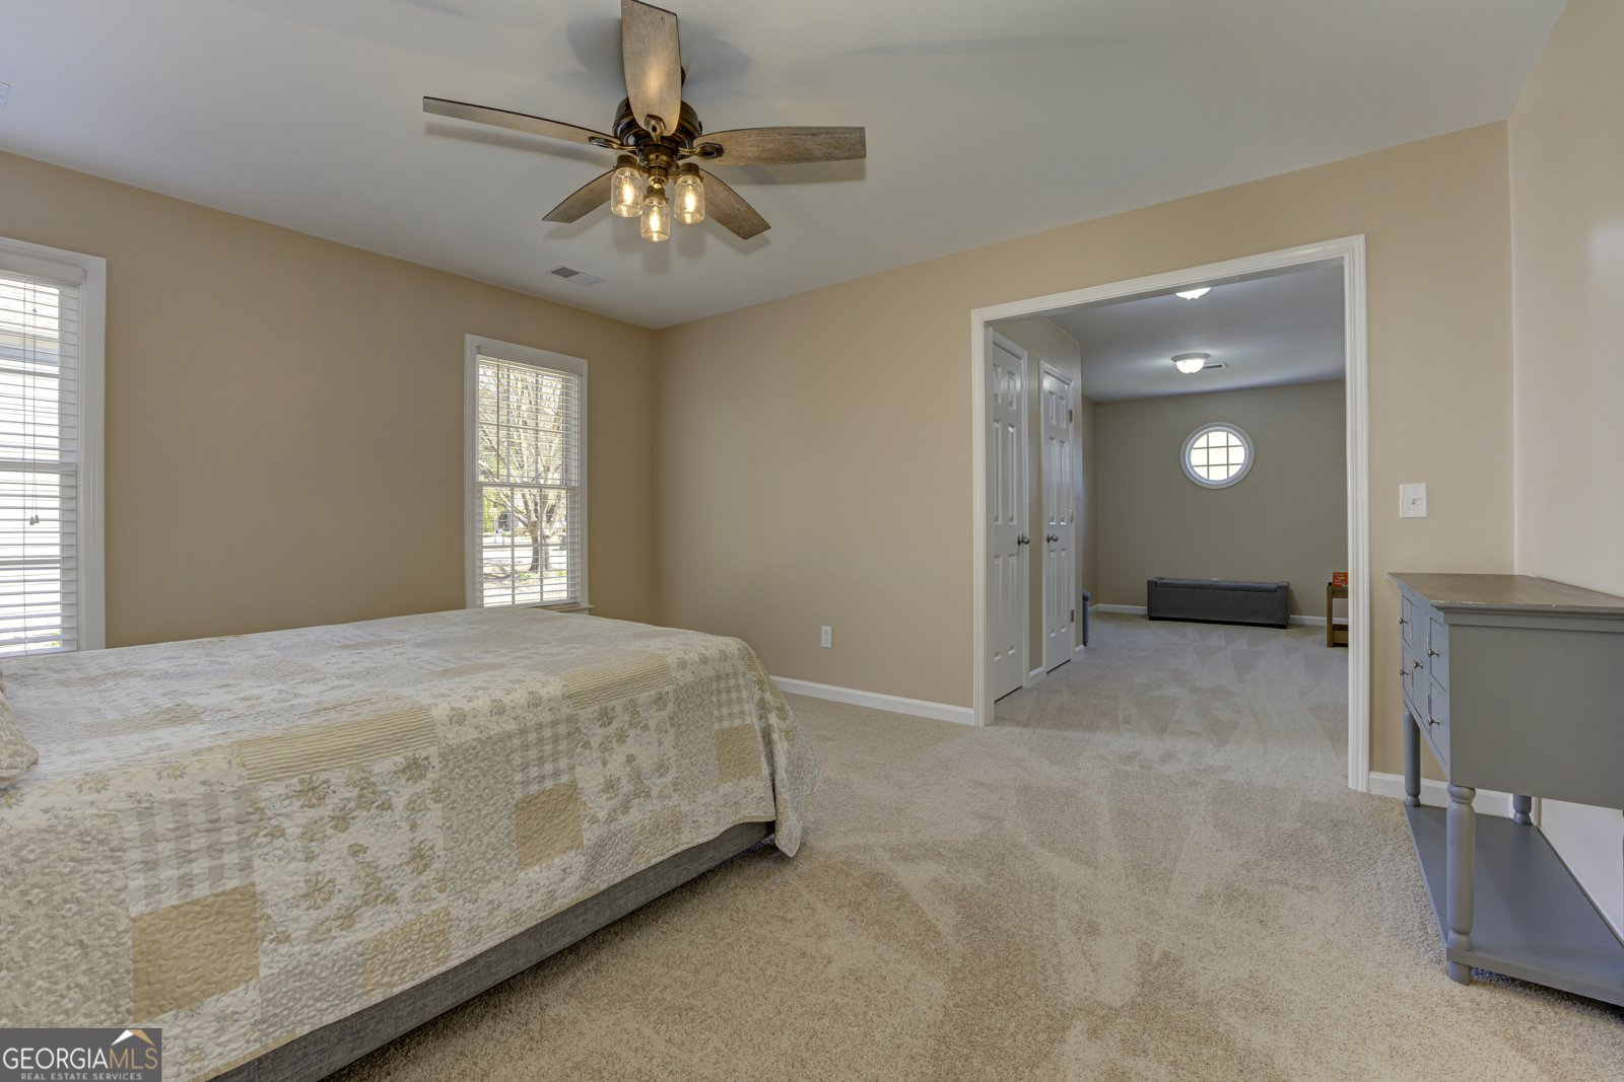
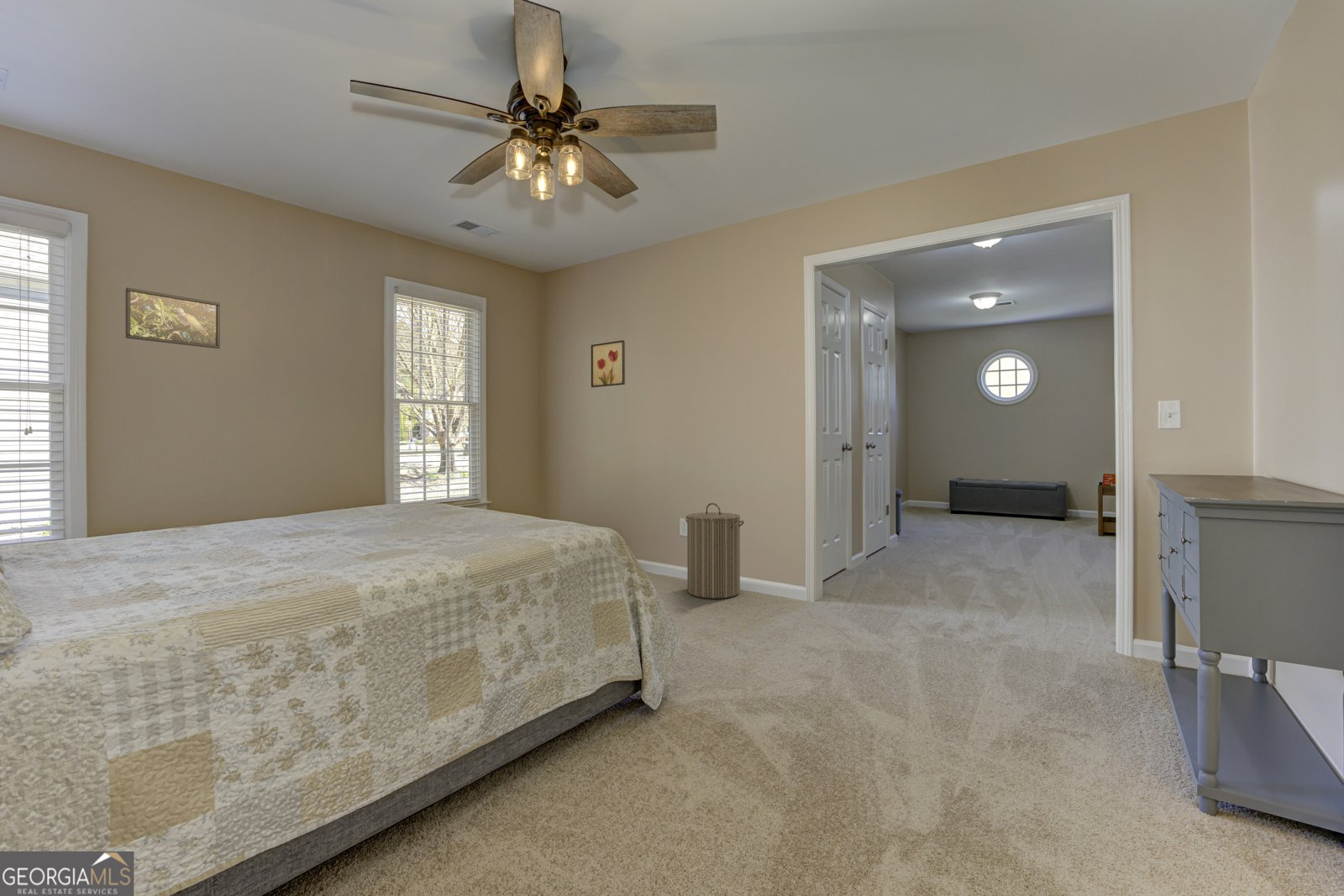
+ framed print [124,287,221,349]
+ laundry hamper [685,502,745,600]
+ wall art [591,339,626,388]
